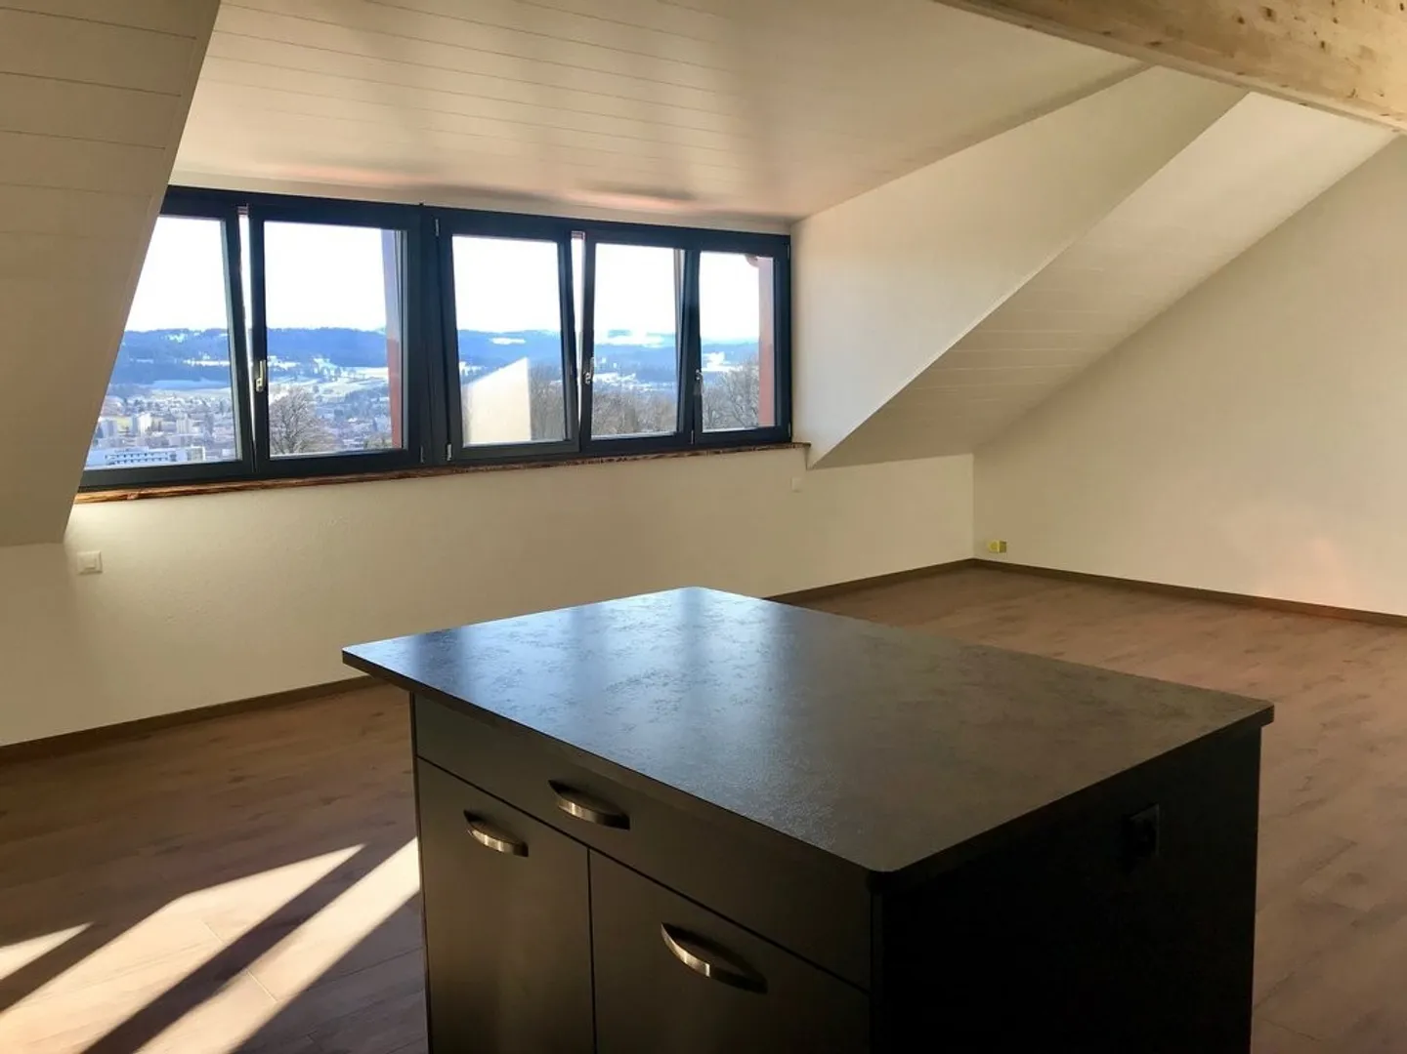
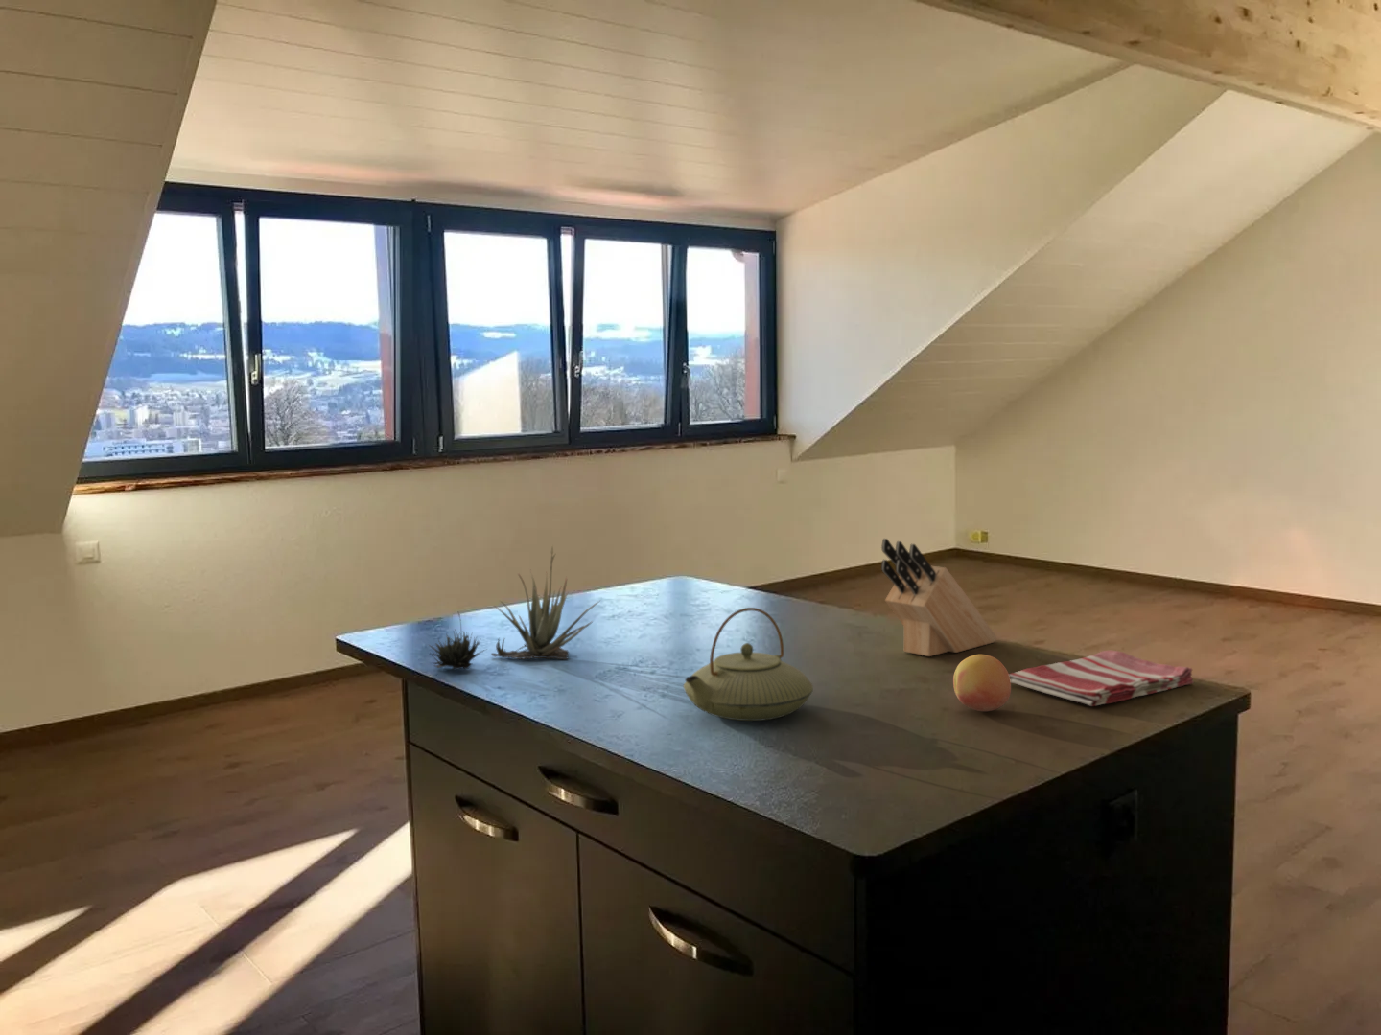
+ knife block [881,538,998,658]
+ fruit [953,653,1011,712]
+ dish towel [1009,650,1195,708]
+ succulent plant [428,545,600,671]
+ teapot [682,607,814,722]
